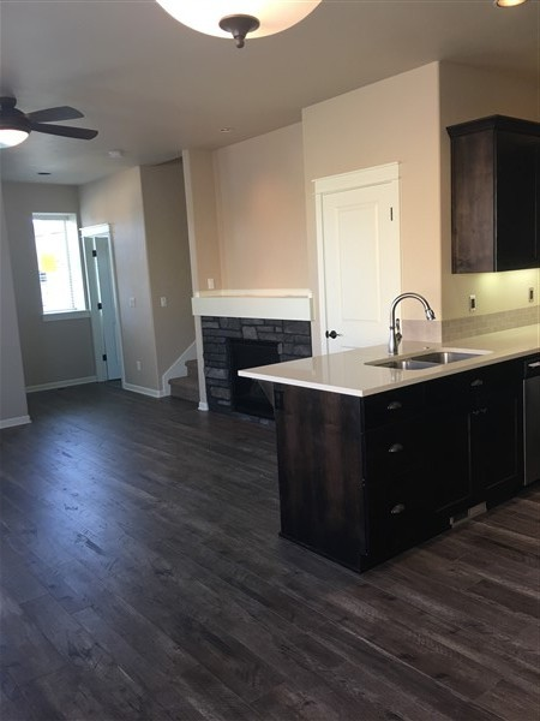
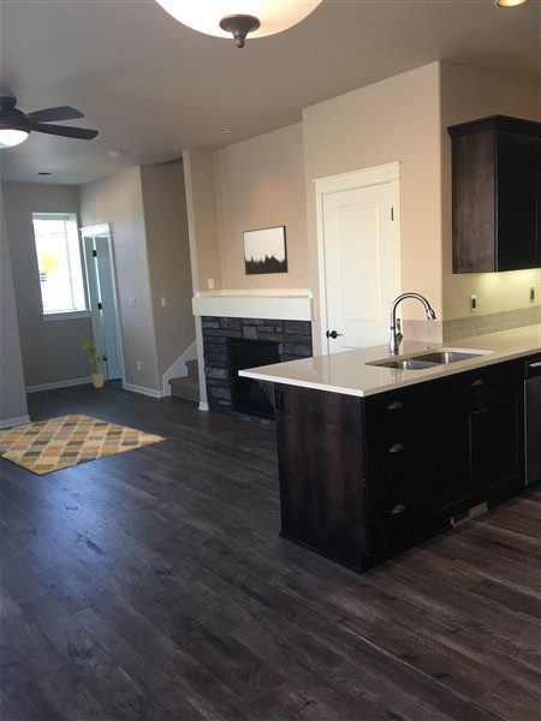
+ wall art [242,225,290,276]
+ rug [0,412,167,476]
+ house plant [82,339,108,389]
